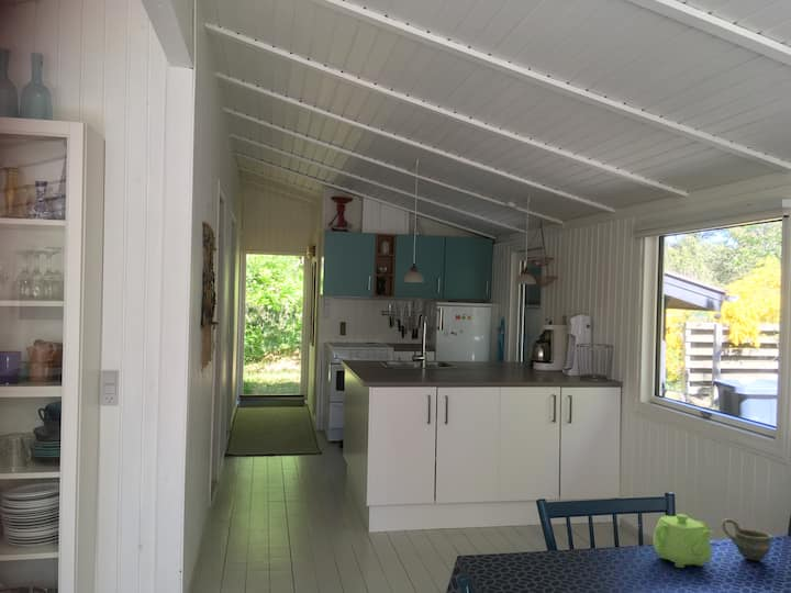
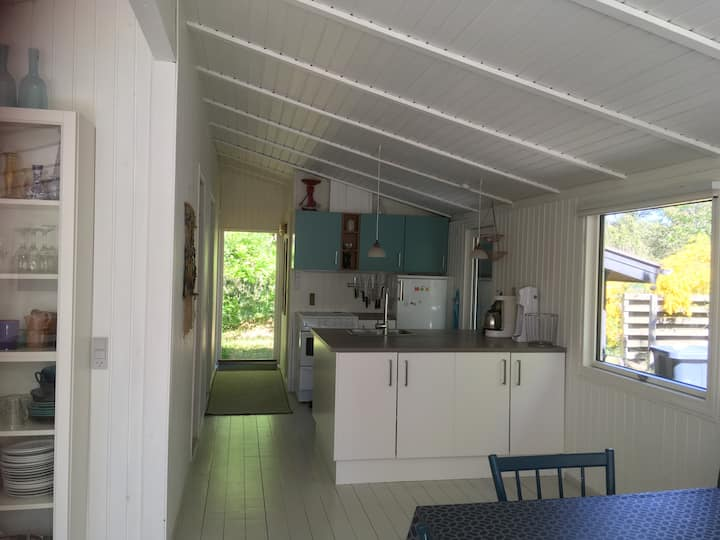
- cup [721,517,773,562]
- teapot [653,513,714,569]
